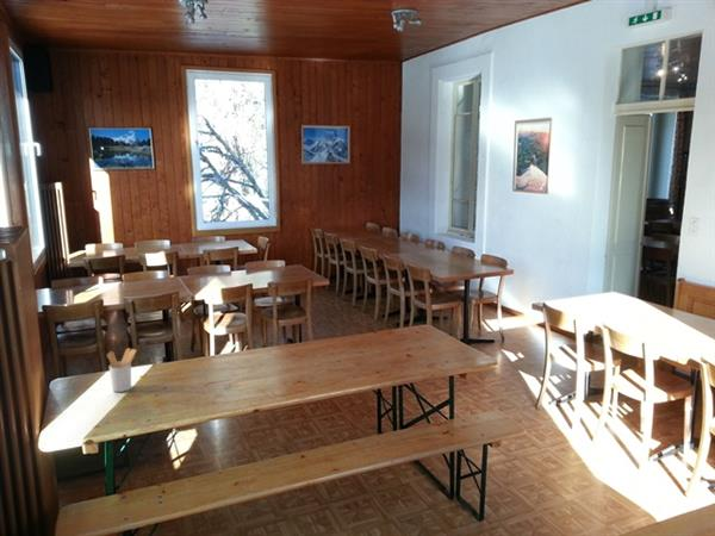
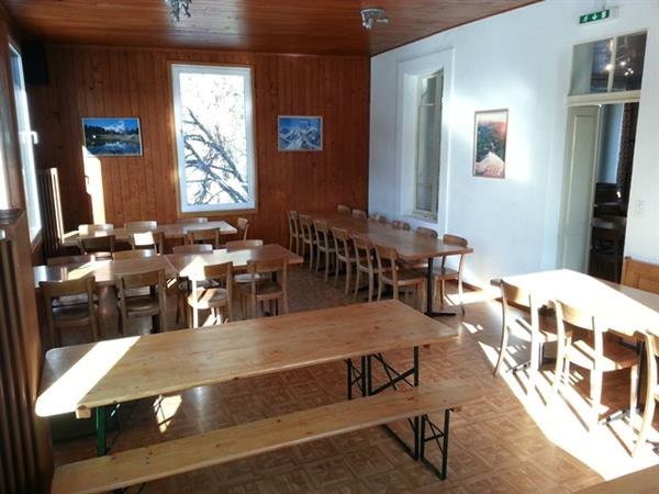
- utensil holder [106,347,137,393]
